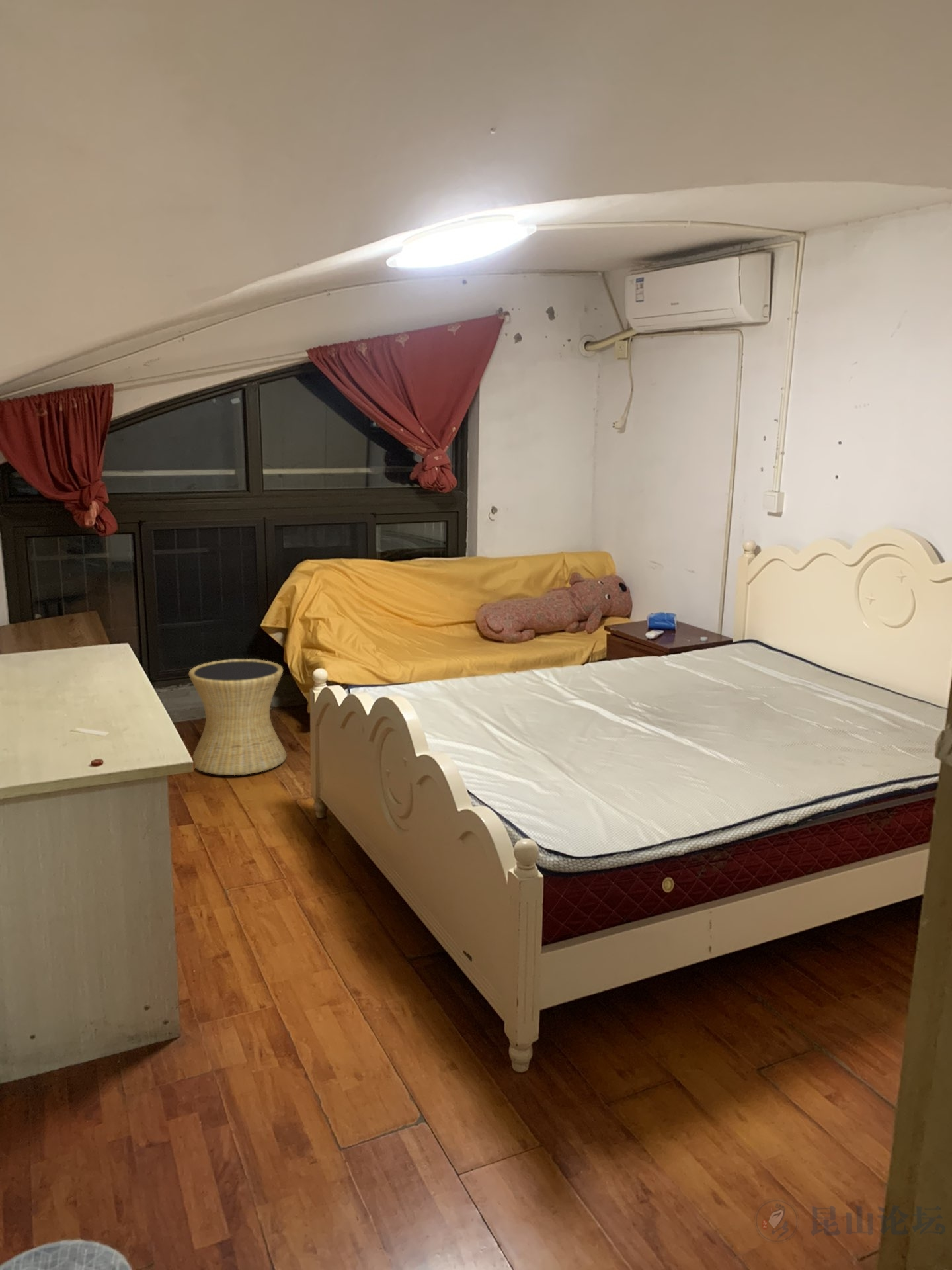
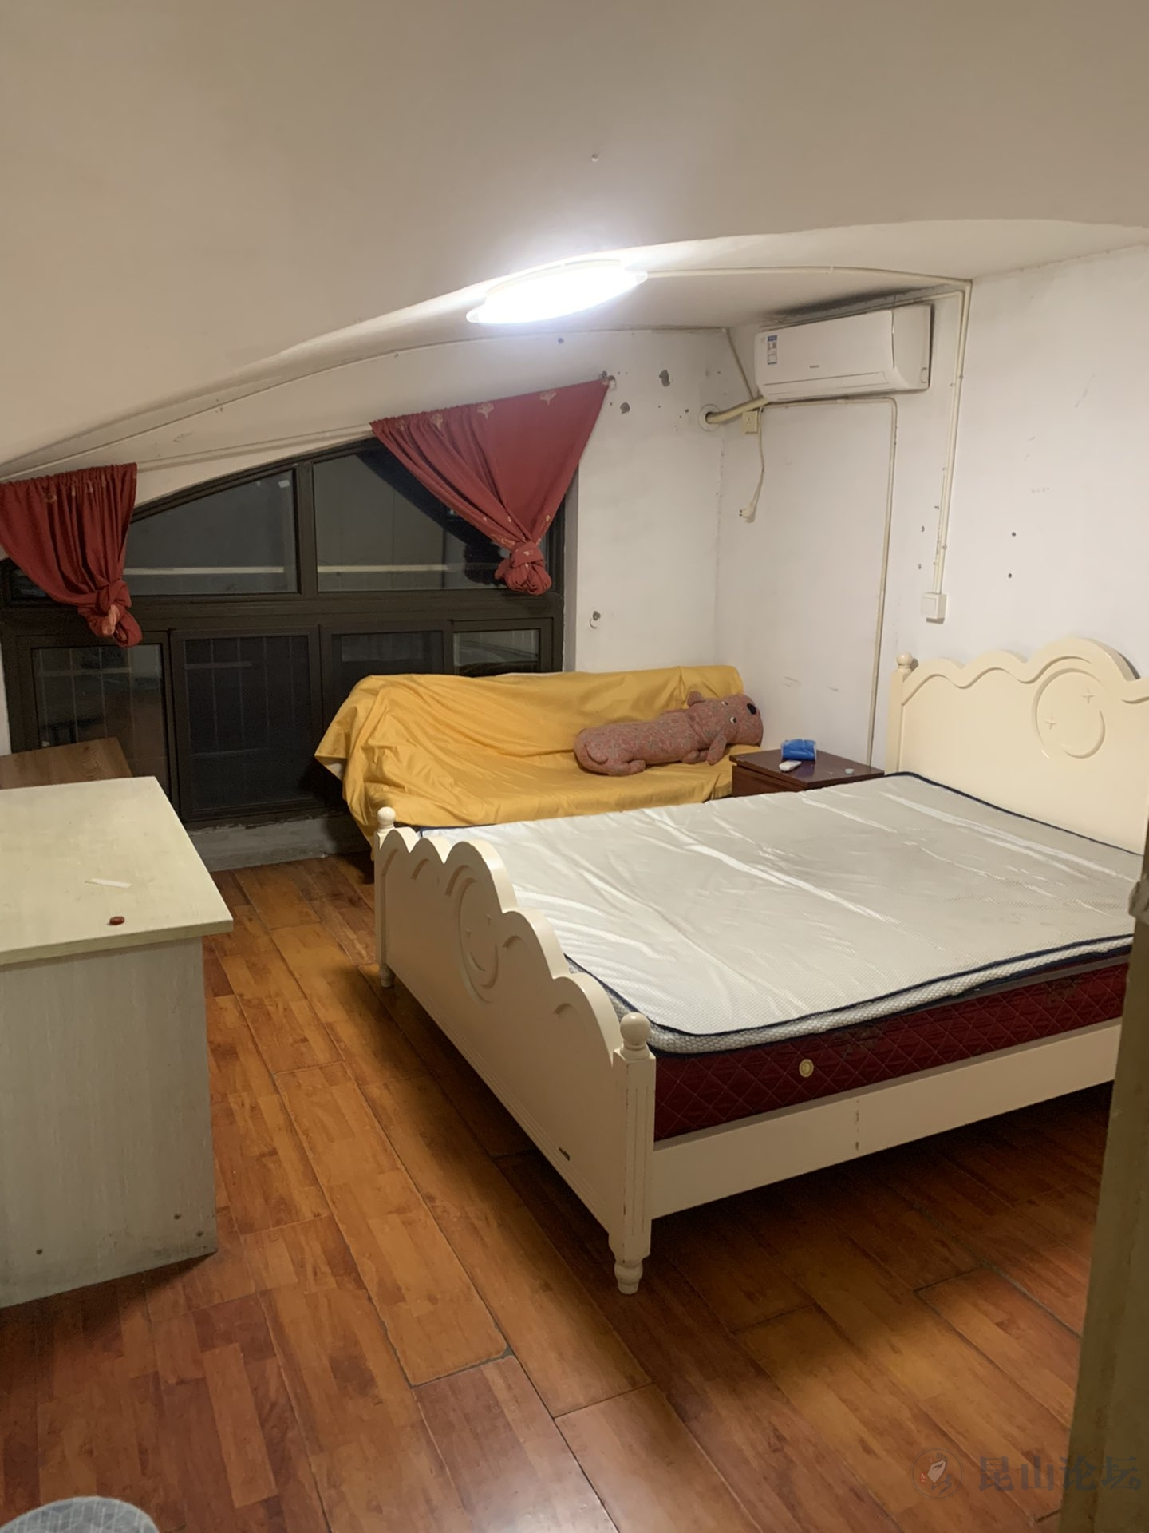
- side table [188,659,287,776]
